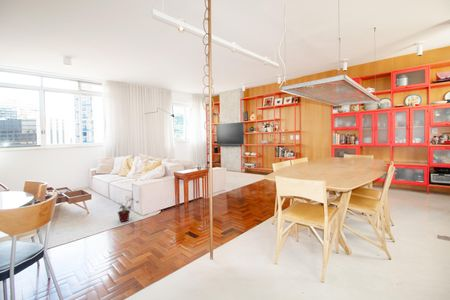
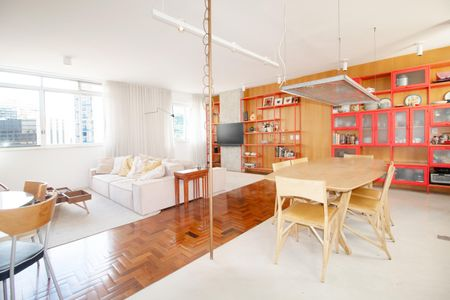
- potted plant [117,195,140,223]
